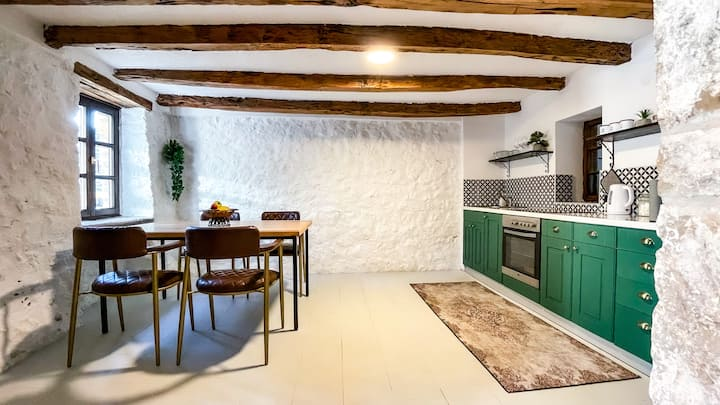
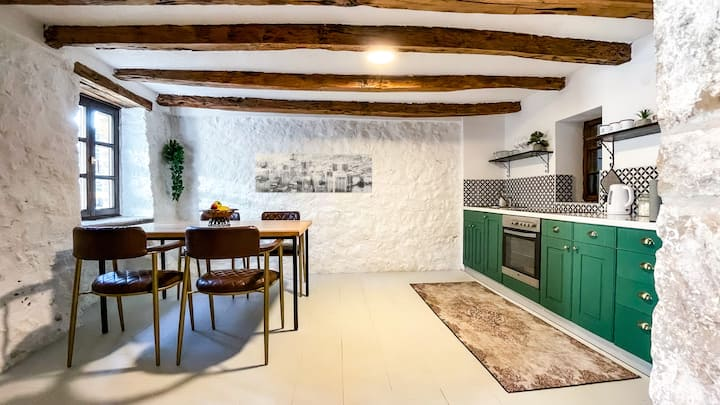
+ wall art [254,152,373,194]
